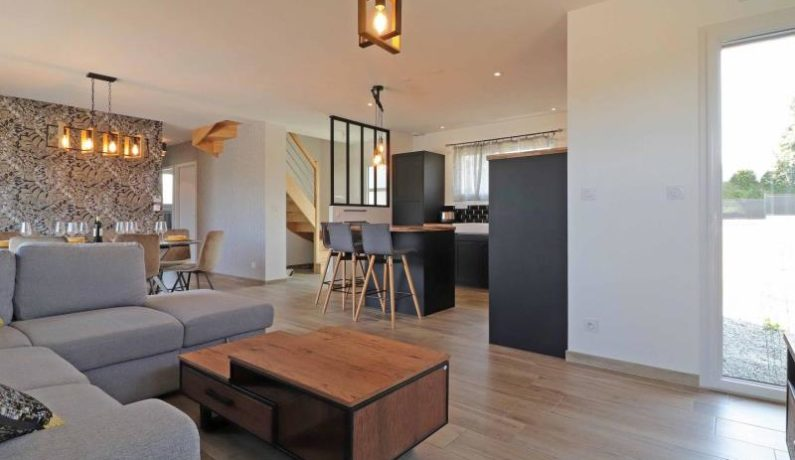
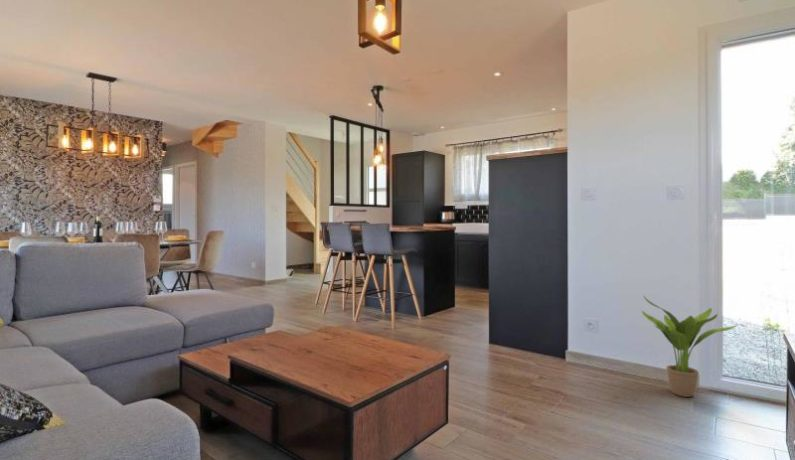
+ potted plant [641,295,738,398]
